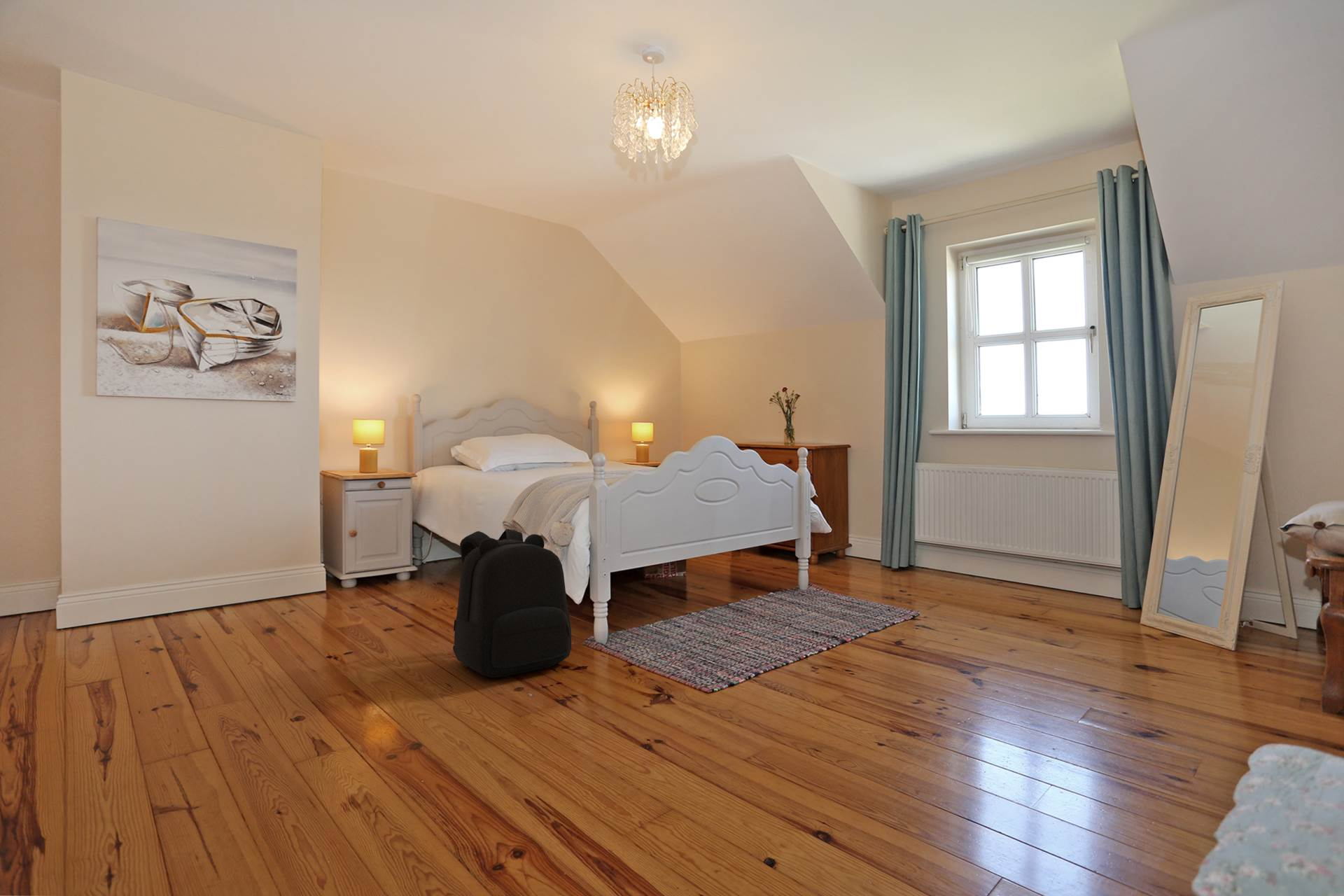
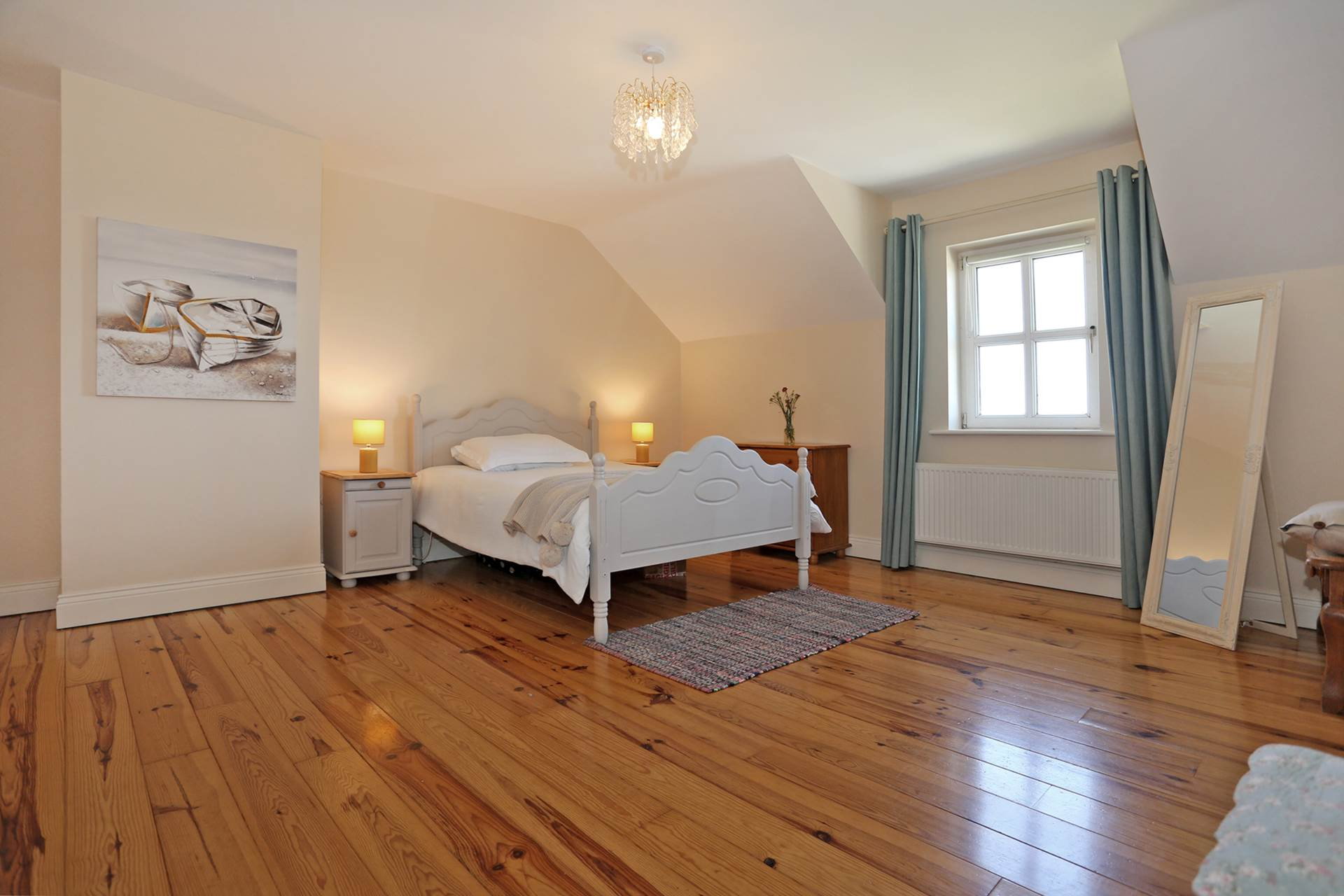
- backpack [452,528,572,678]
